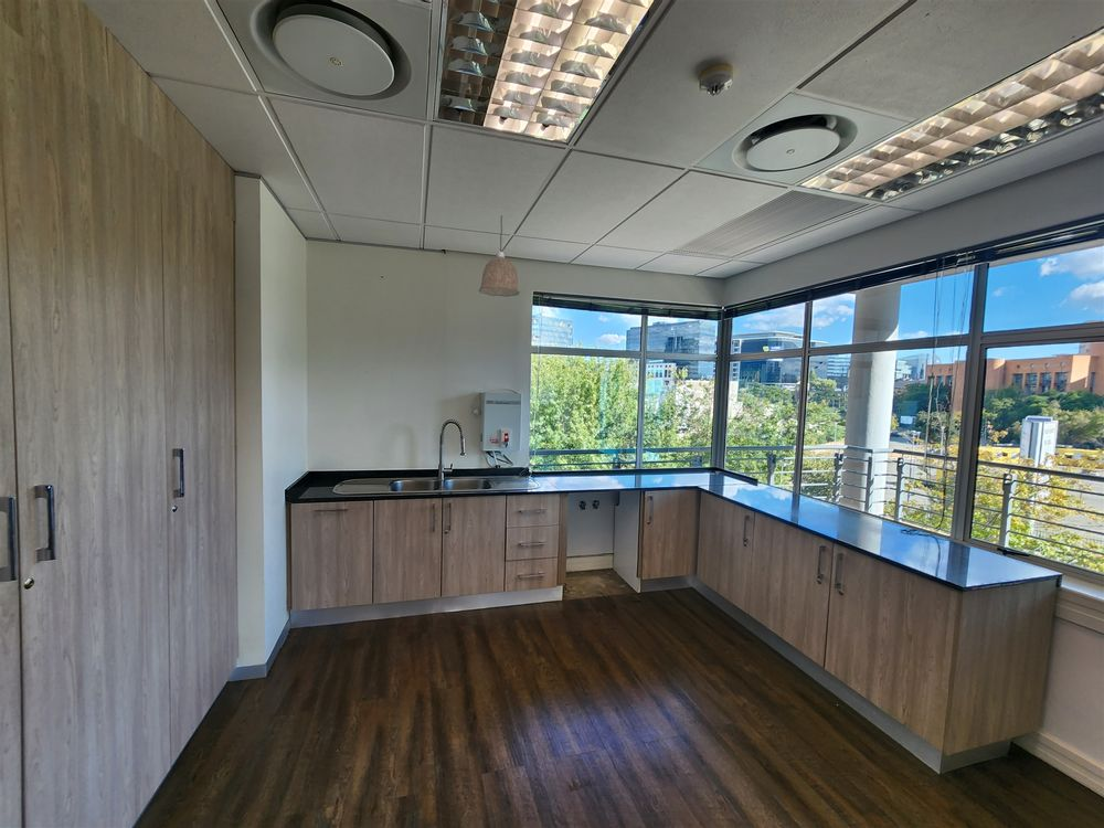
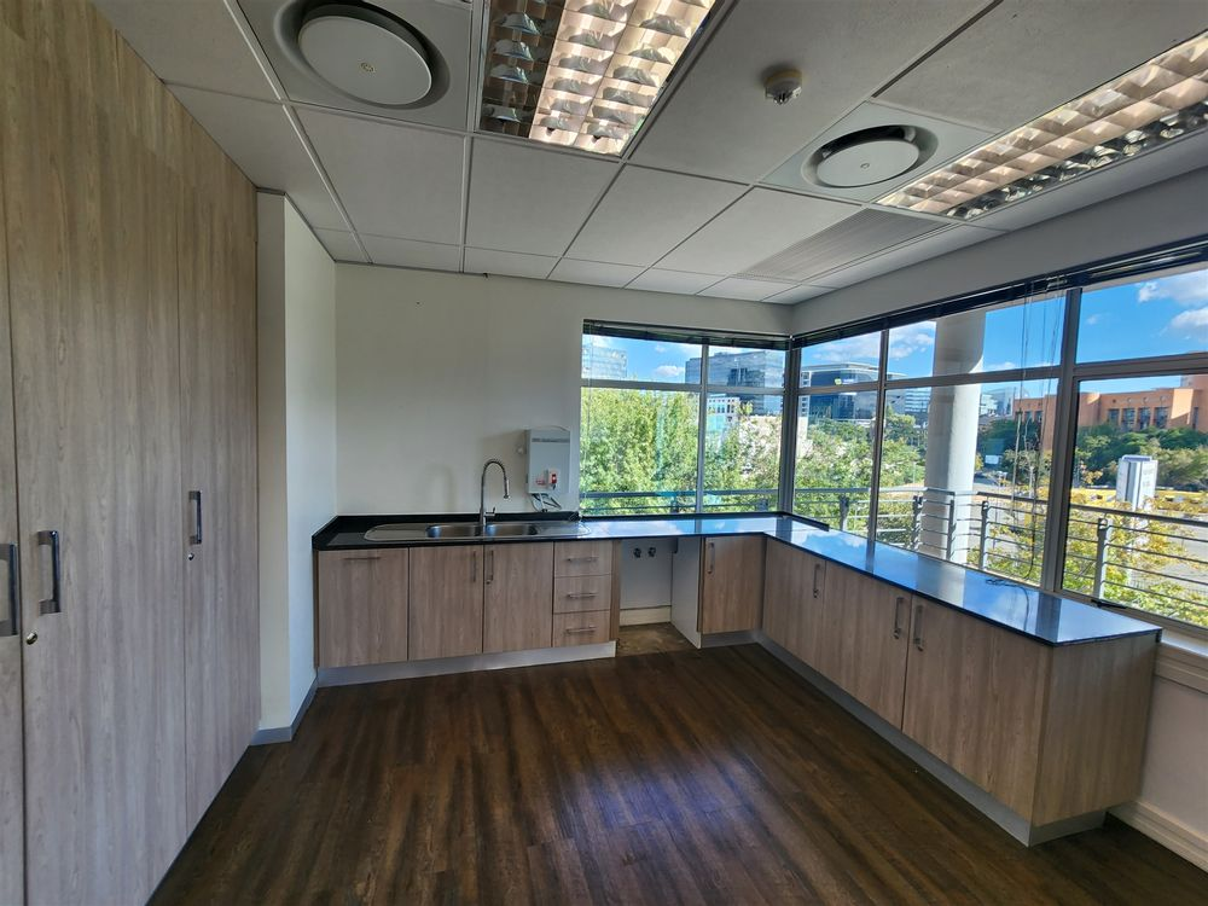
- pendant lamp [478,214,521,298]
